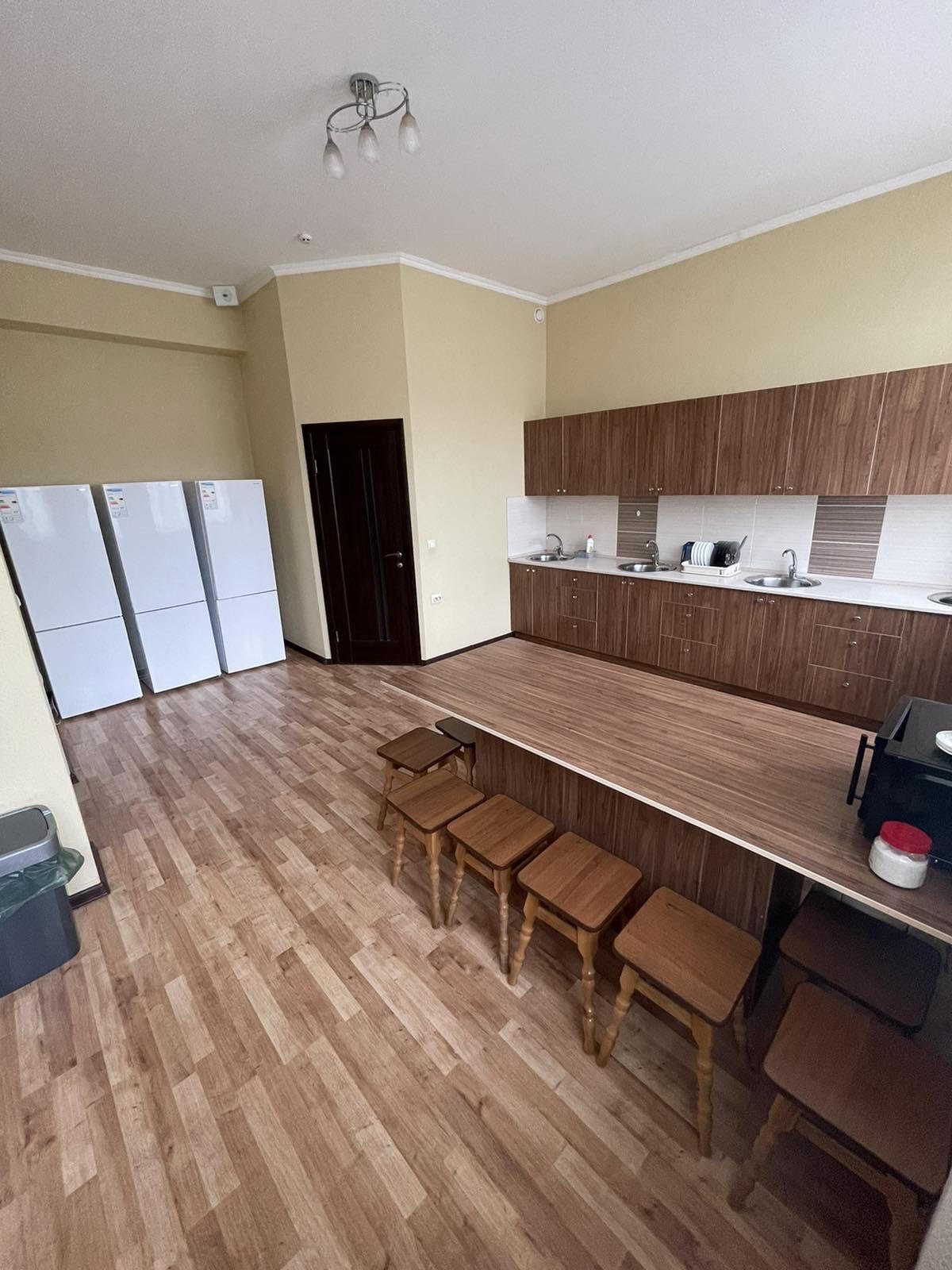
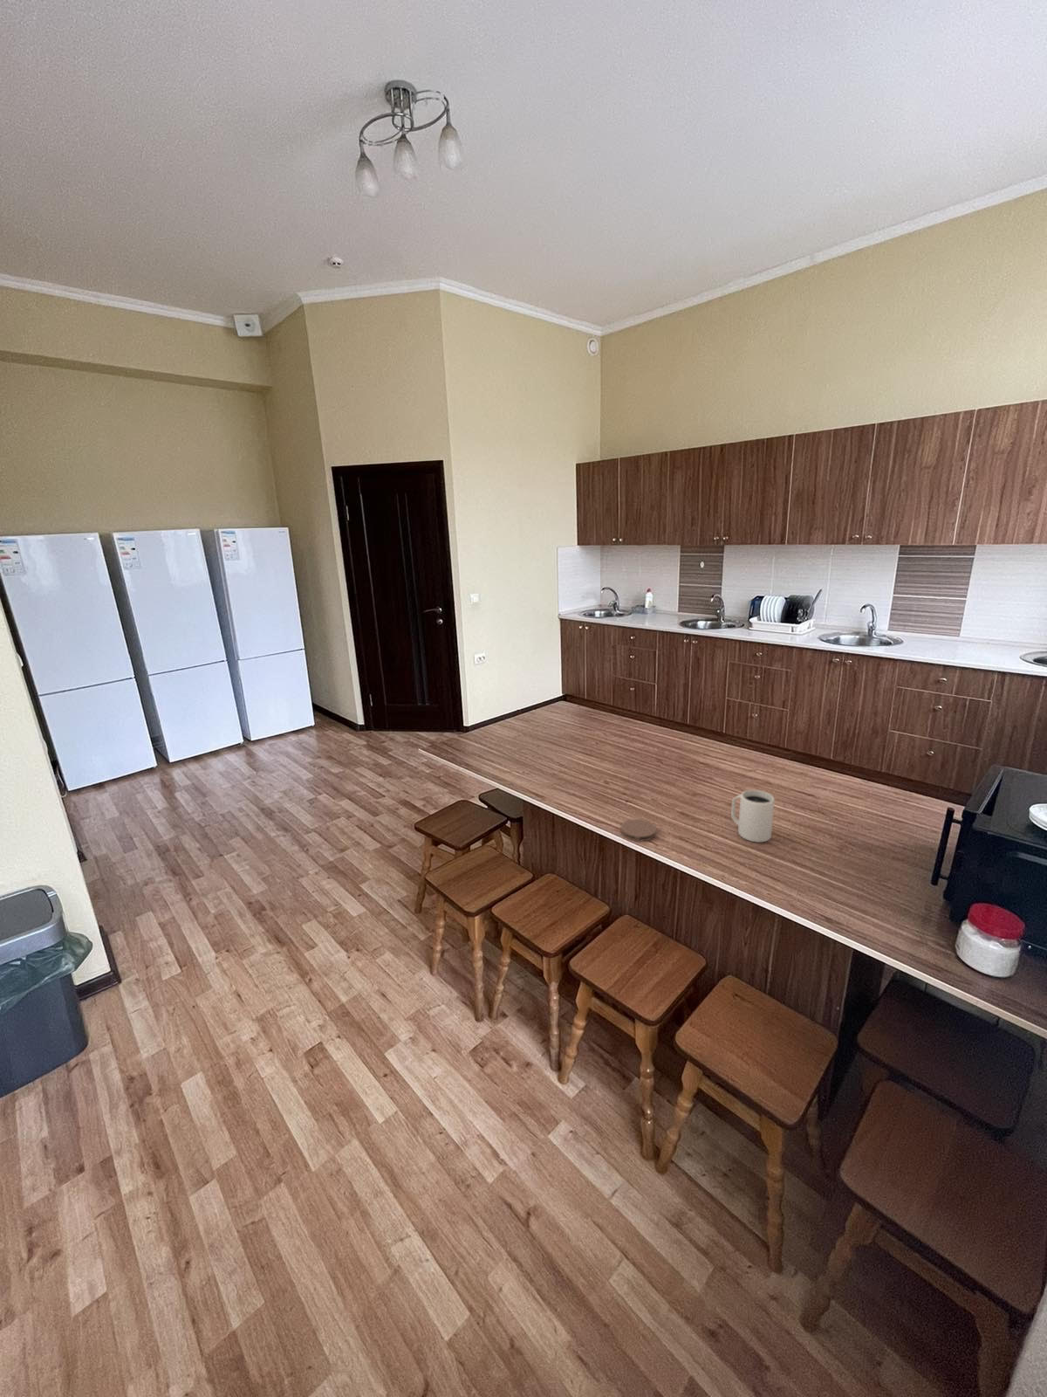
+ coaster [619,818,657,842]
+ mug [730,790,775,844]
